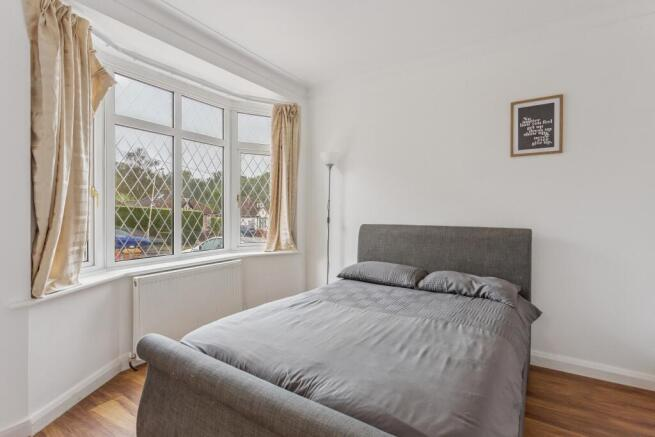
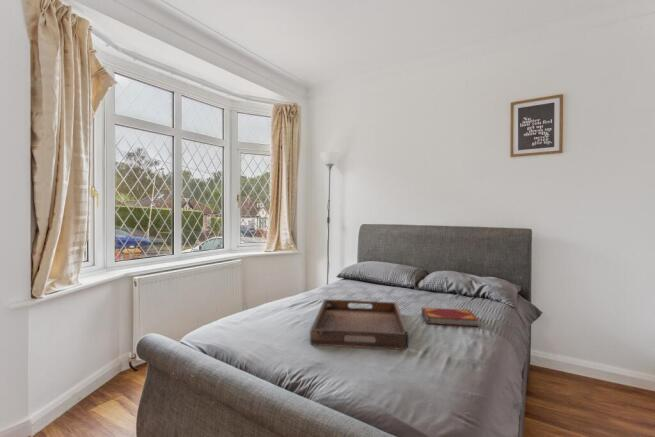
+ serving tray [309,299,409,351]
+ hardback book [421,307,480,328]
